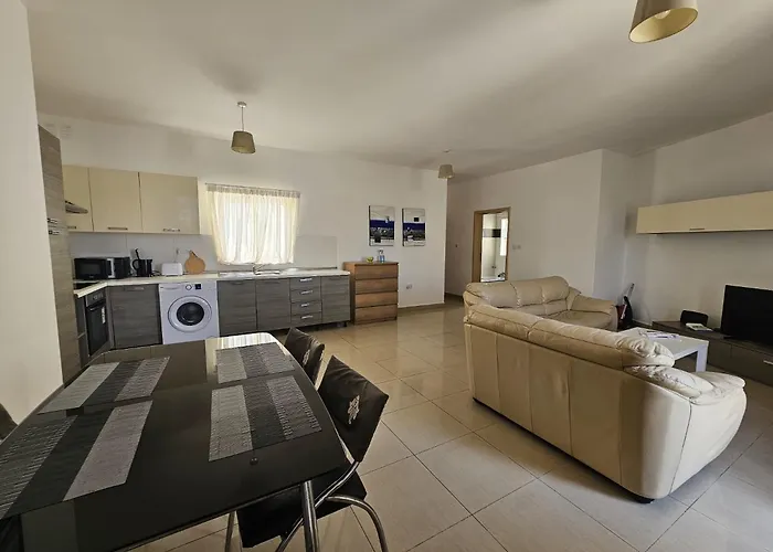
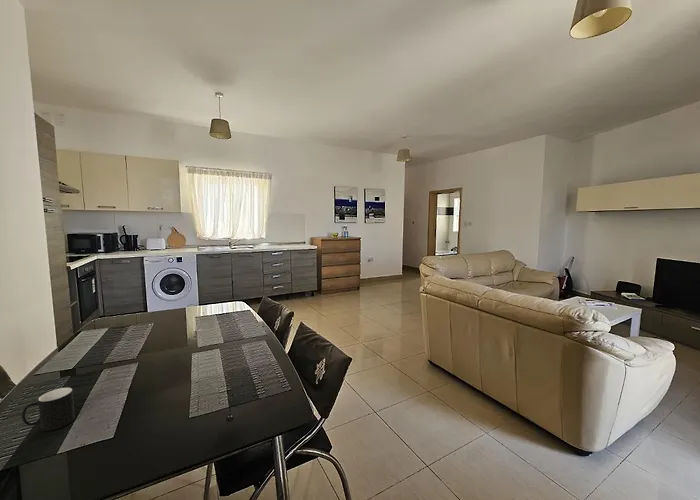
+ cup [21,387,76,432]
